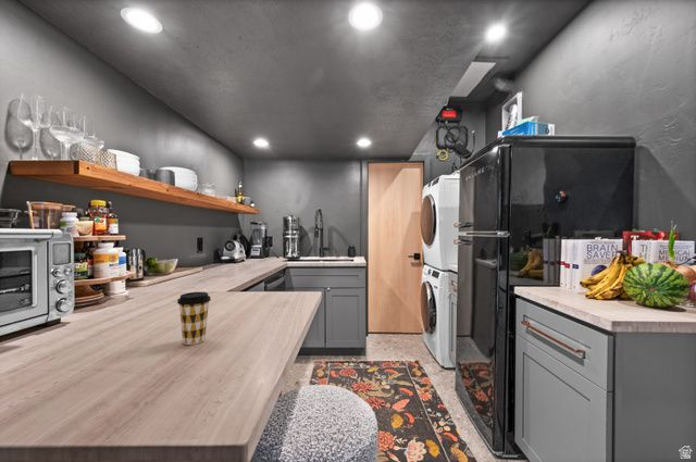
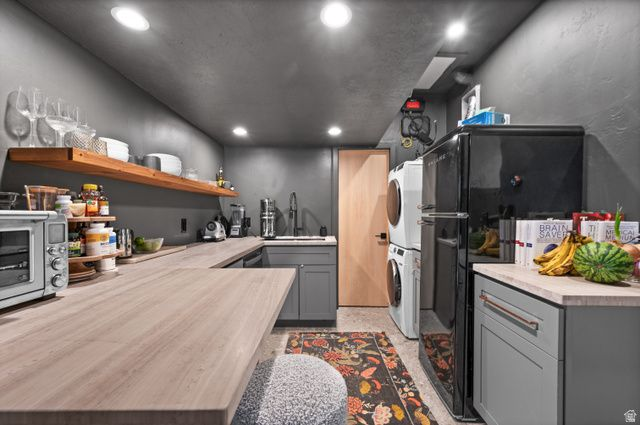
- coffee cup [176,291,212,346]
